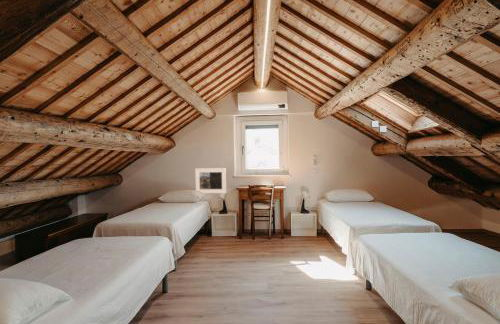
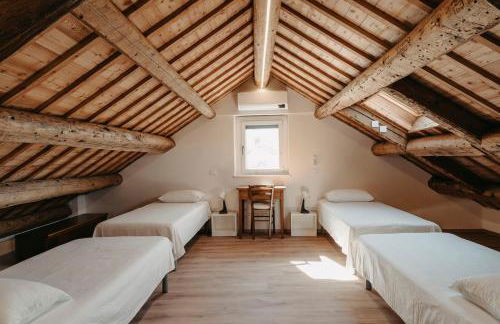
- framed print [194,167,227,194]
